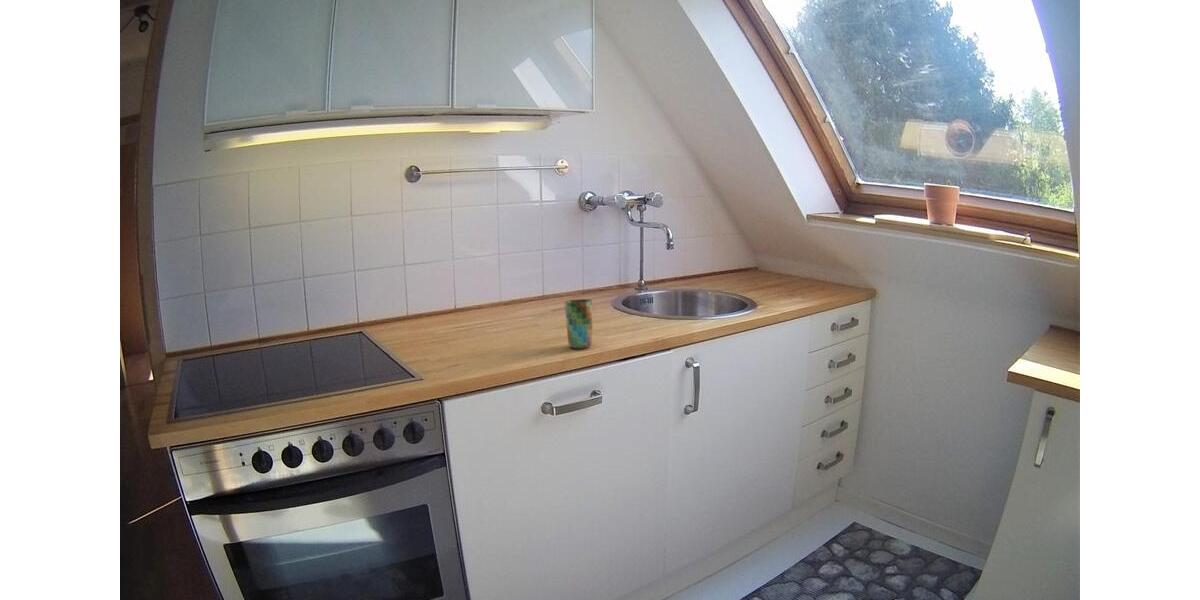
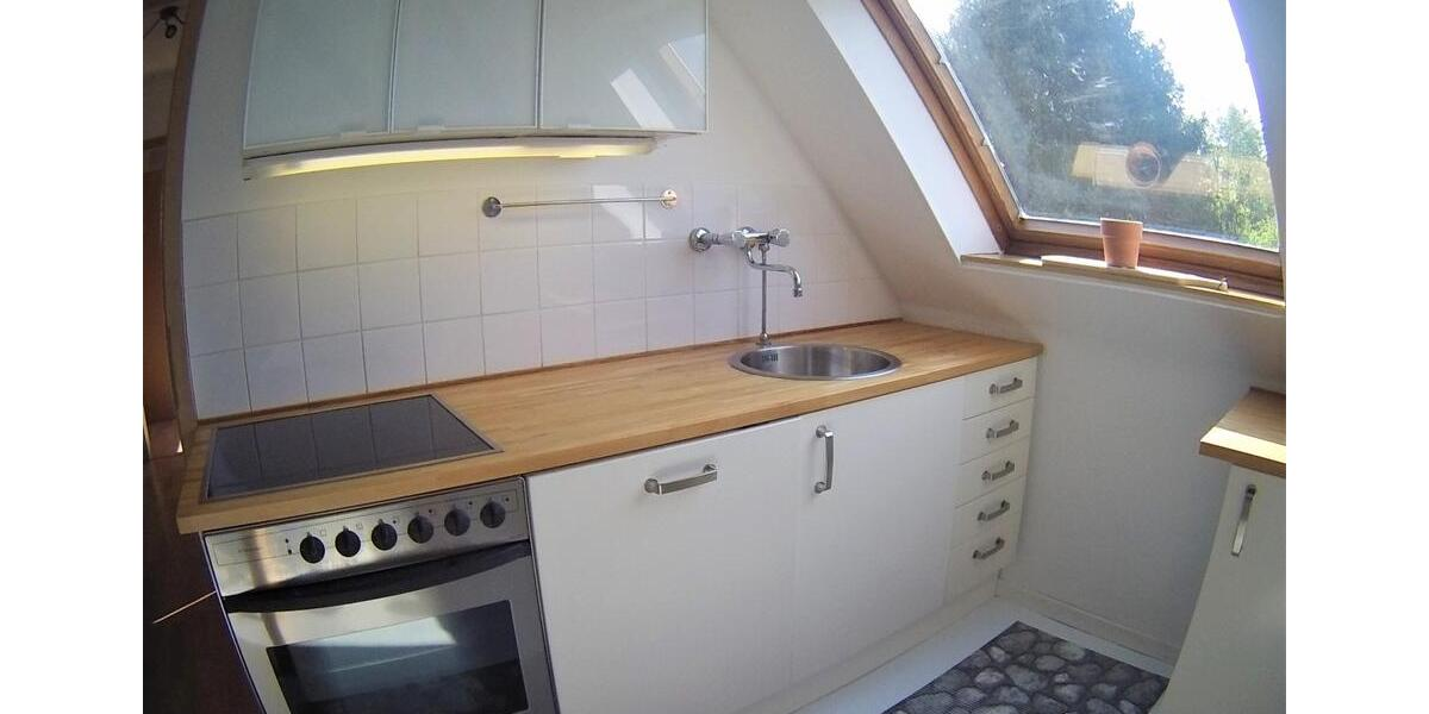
- cup [563,298,593,349]
